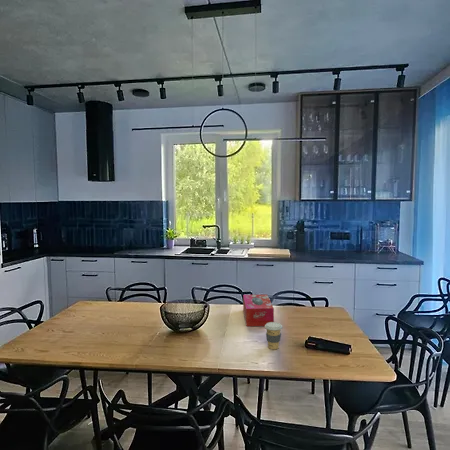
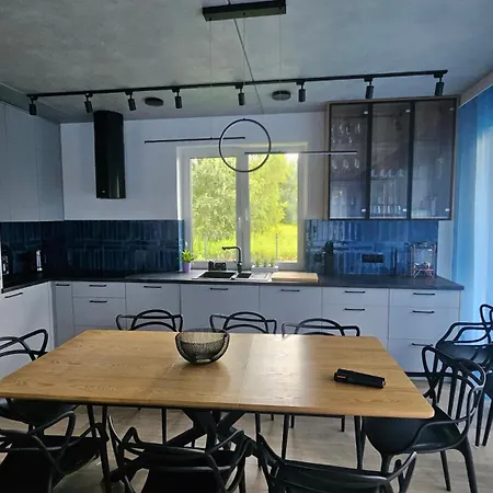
- tissue box [242,294,275,327]
- coffee cup [264,321,283,350]
